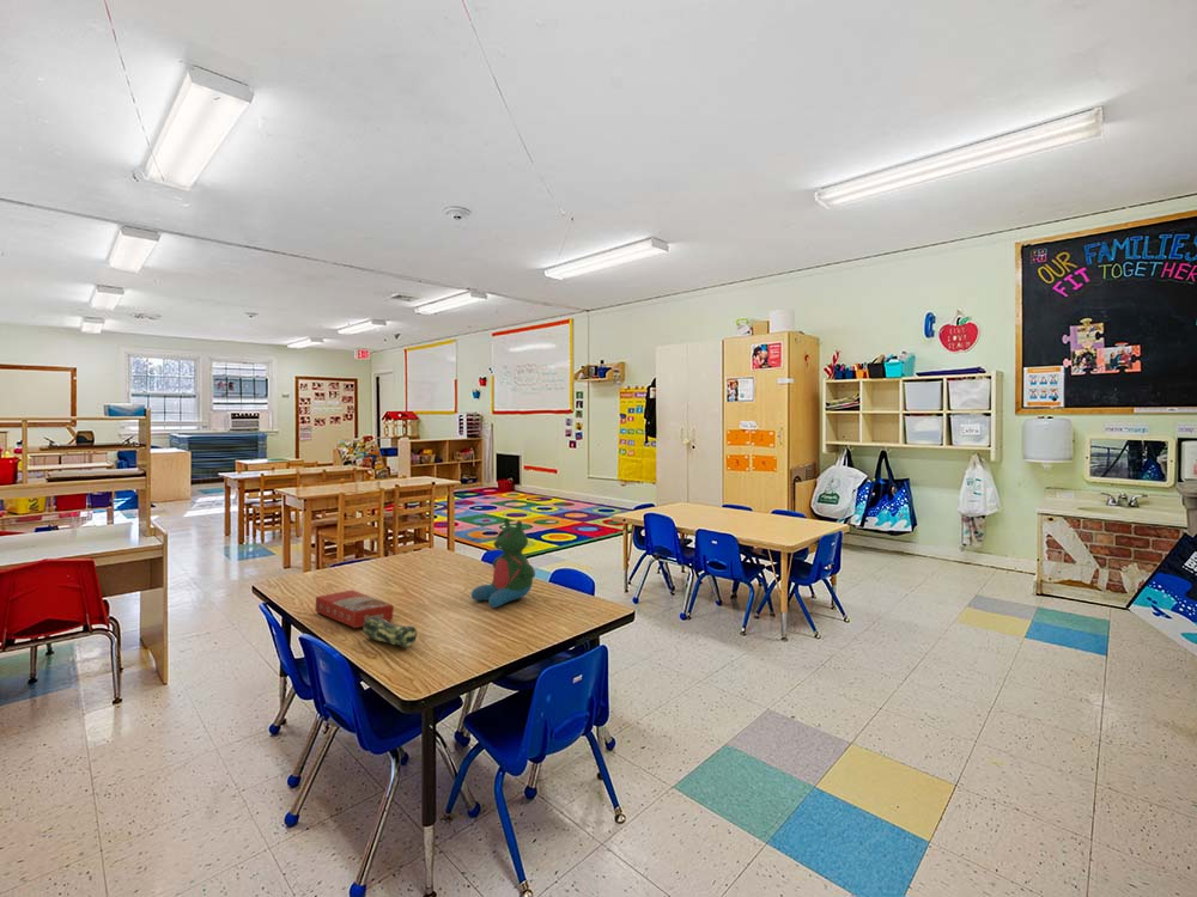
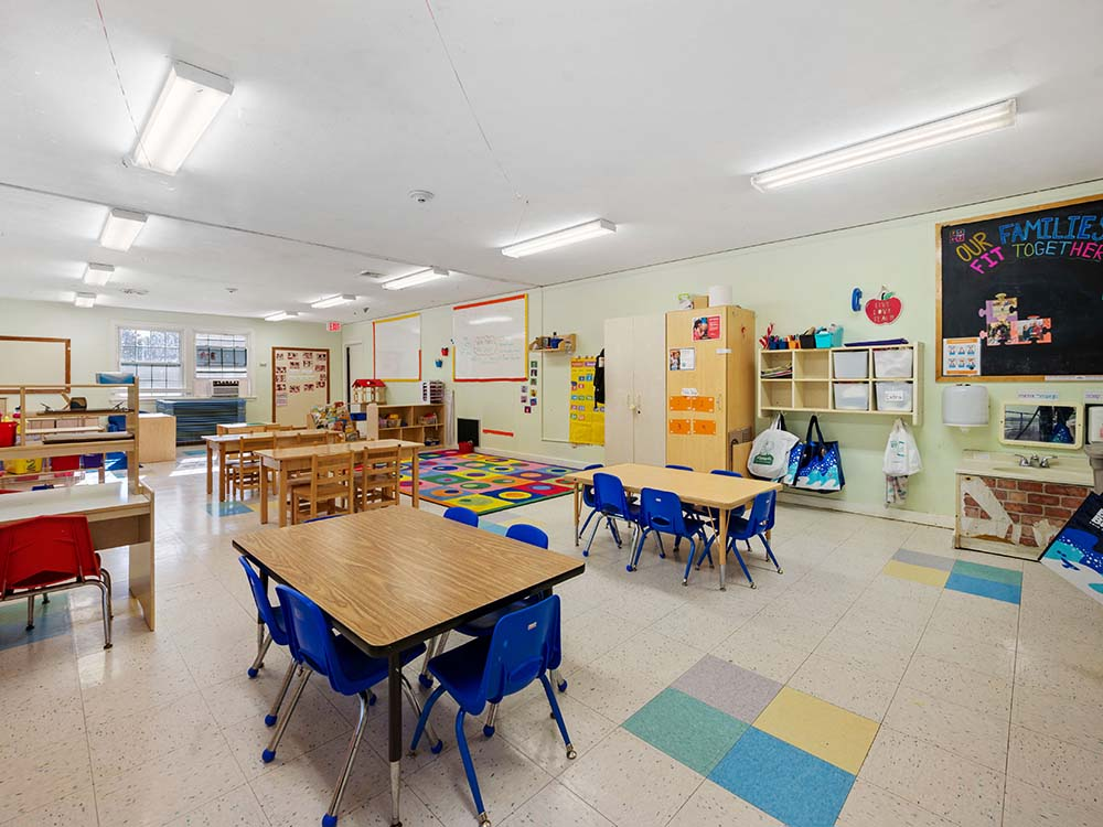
- stuffed animal [470,517,536,609]
- pencil case [361,616,418,648]
- macaroni box [314,588,395,629]
